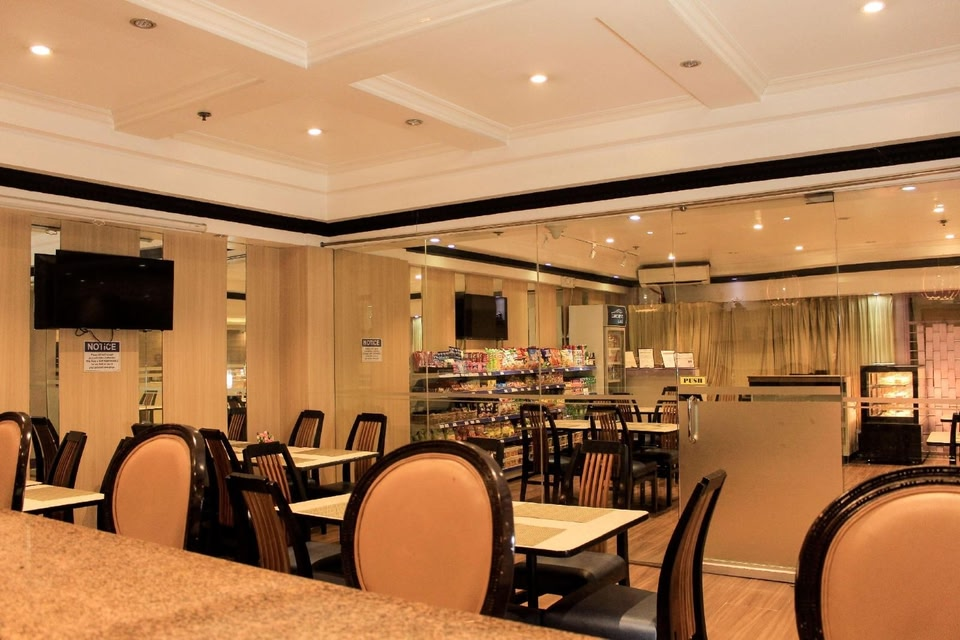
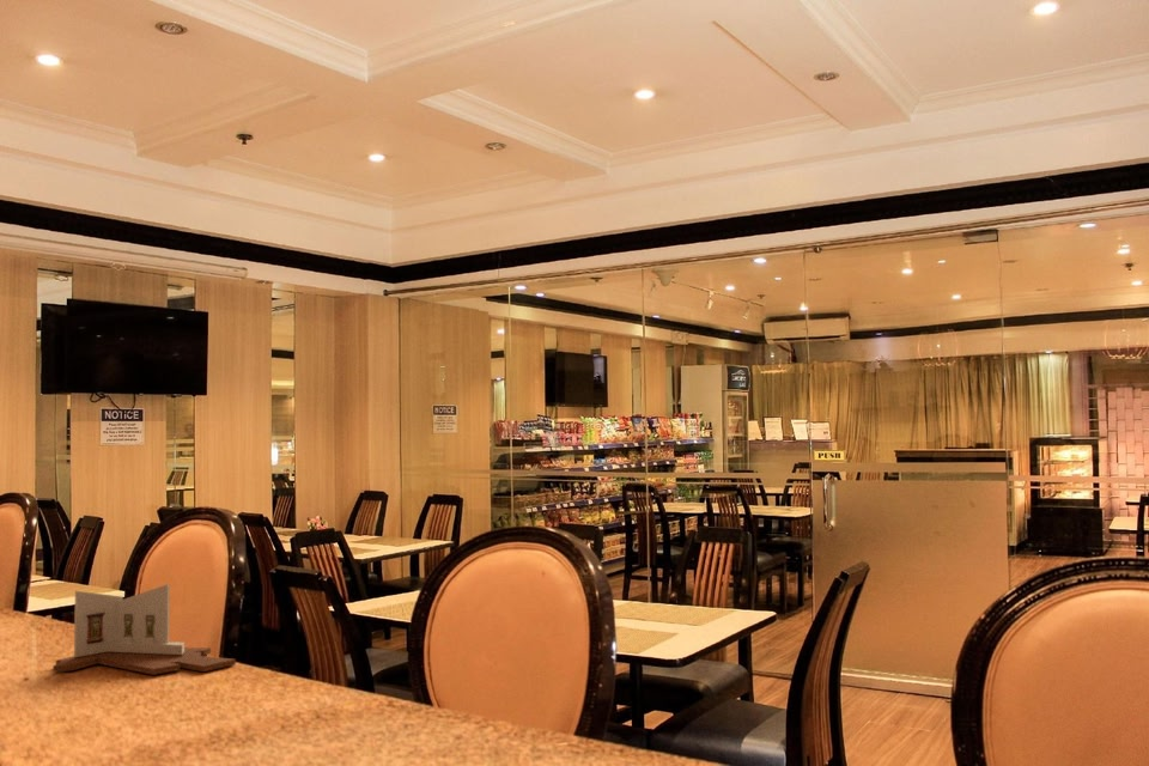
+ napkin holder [51,583,237,676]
